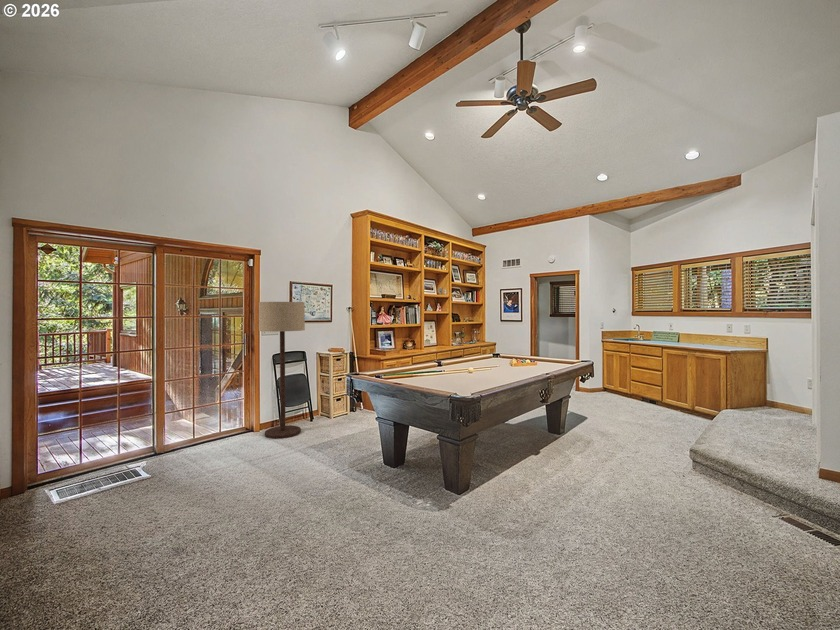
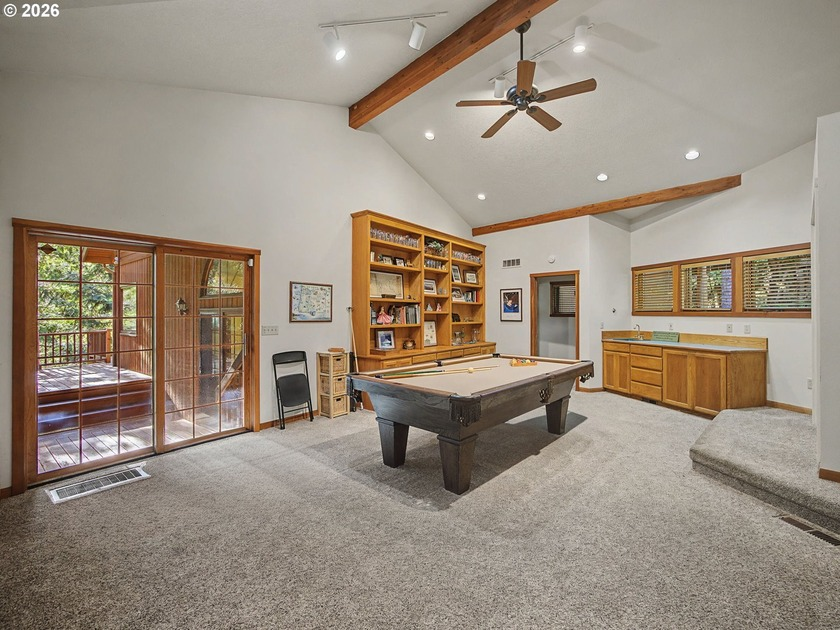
- floor lamp [258,301,306,440]
